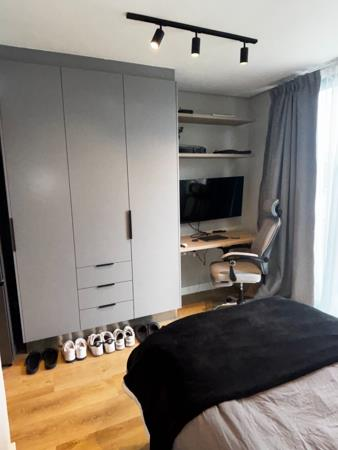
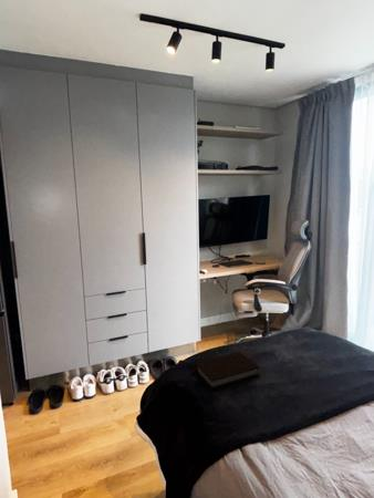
+ book [194,351,261,391]
